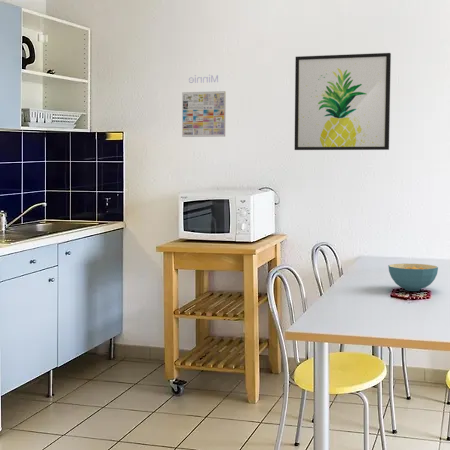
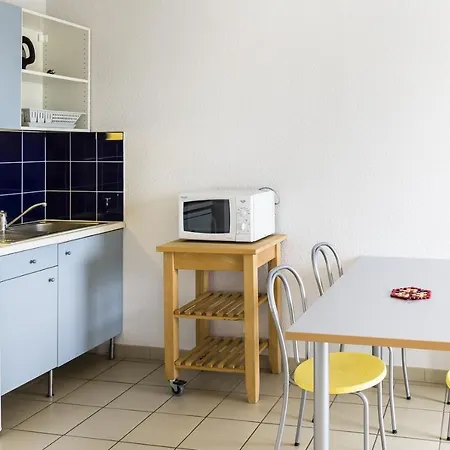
- cereal bowl [387,263,439,292]
- wall art [294,52,392,151]
- calendar [181,74,226,138]
